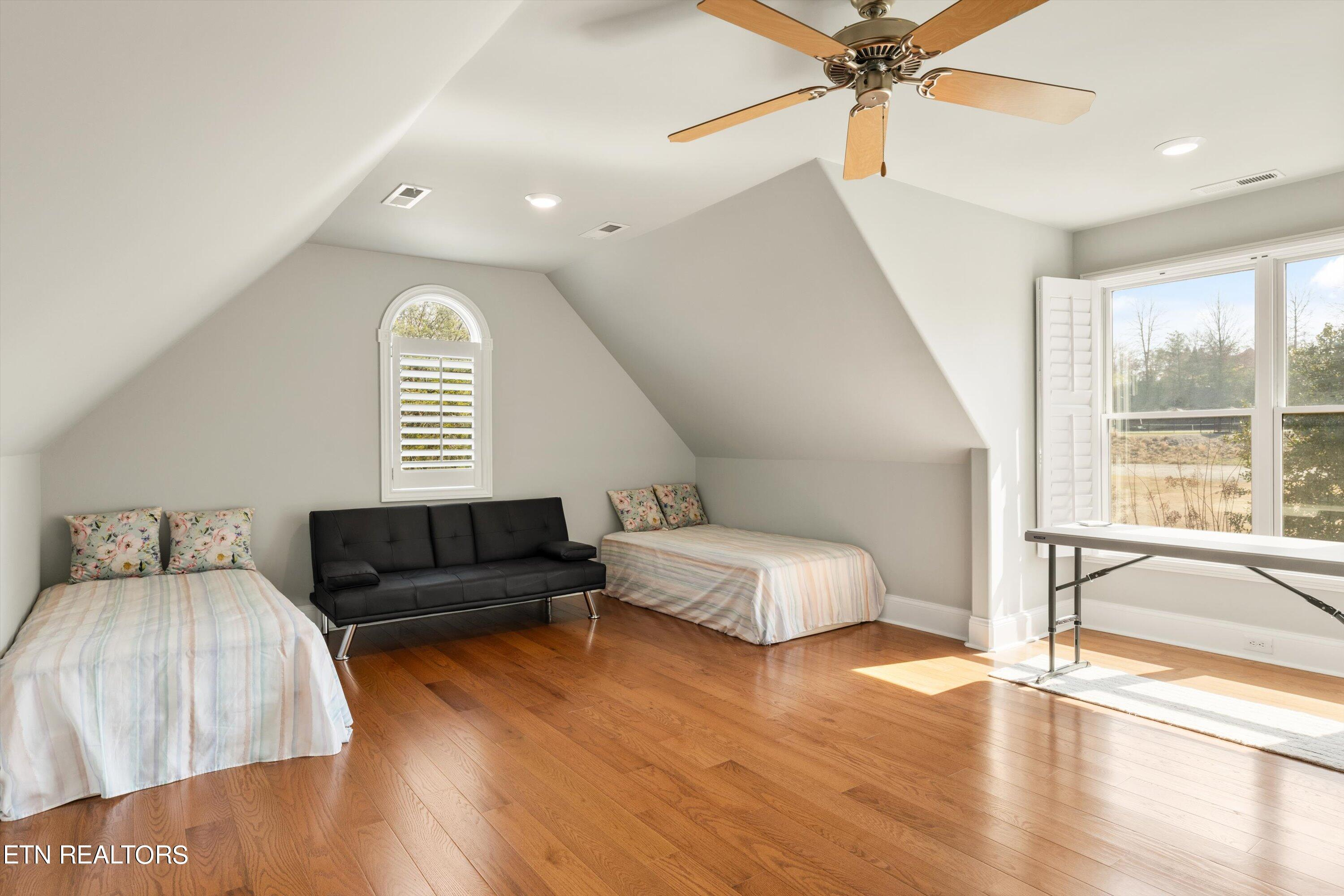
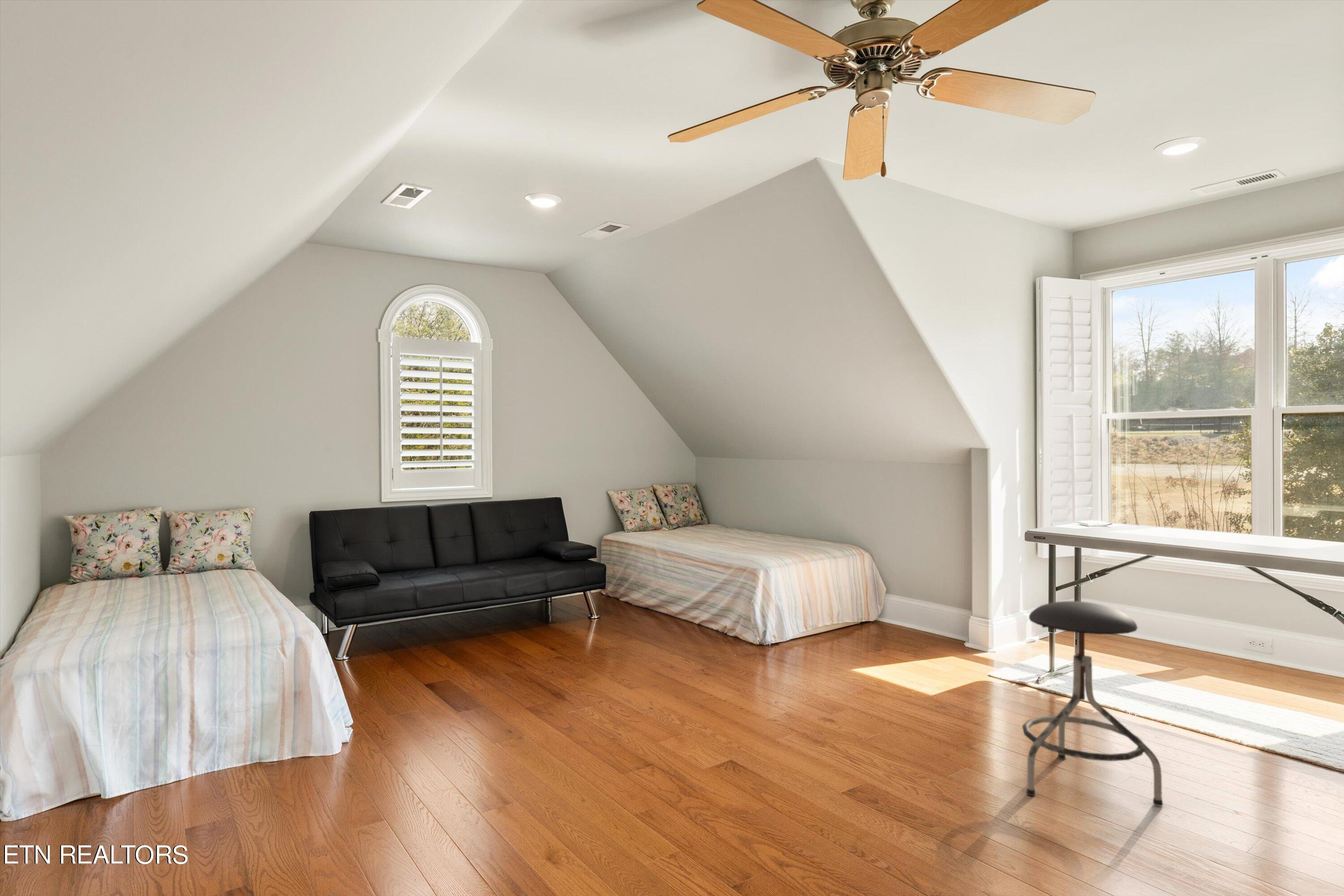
+ stool [1022,601,1163,807]
